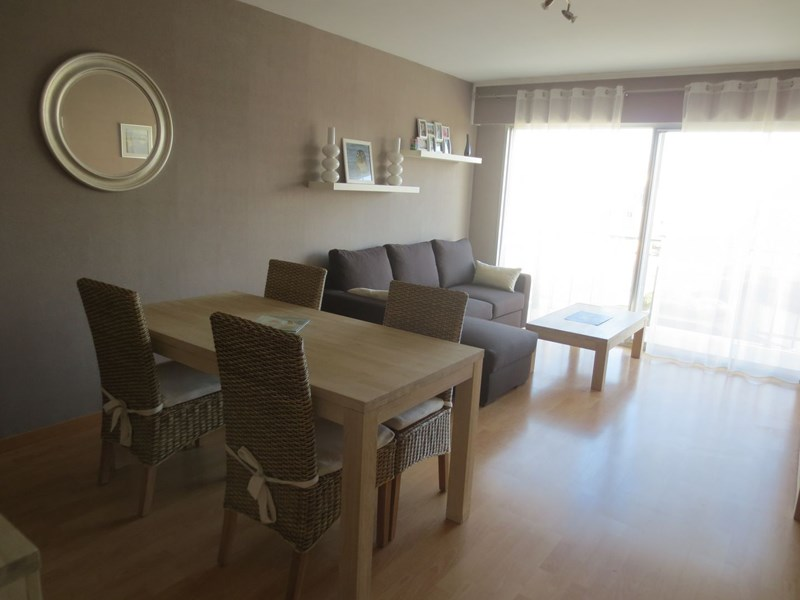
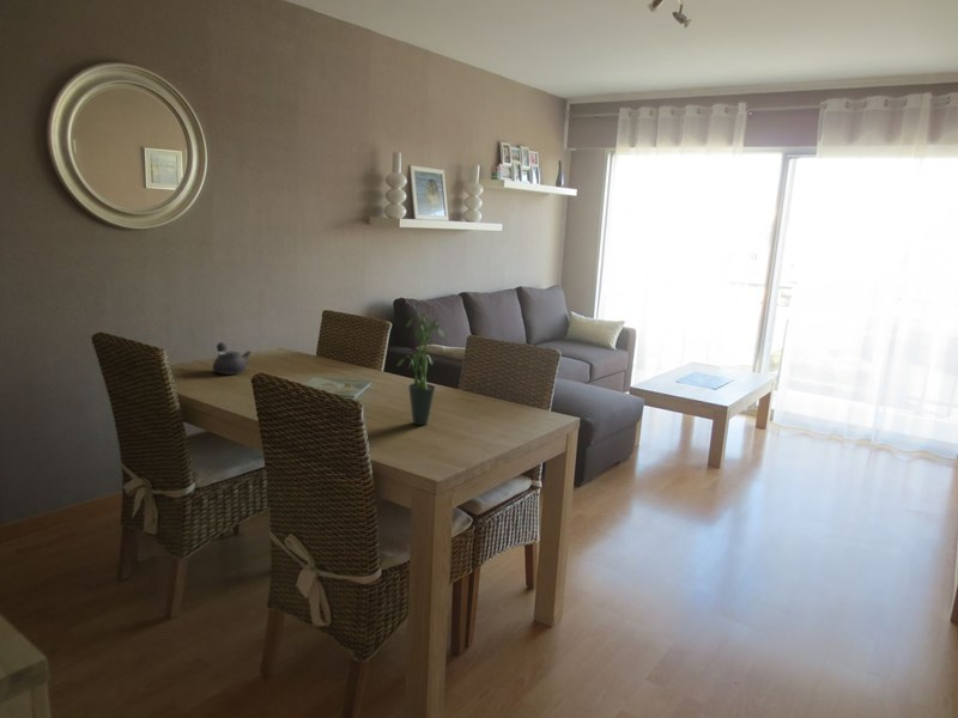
+ potted plant [395,312,445,426]
+ teapot [212,341,253,375]
